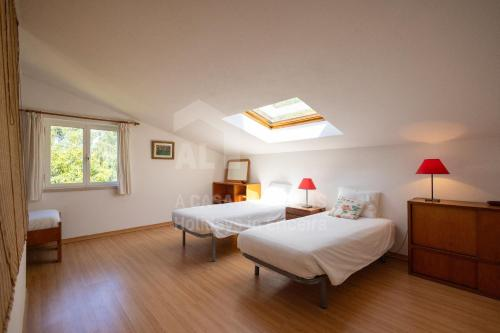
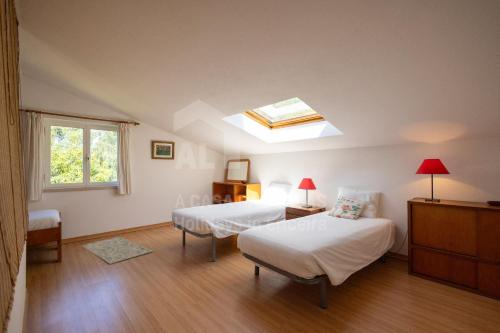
+ rug [82,236,153,265]
